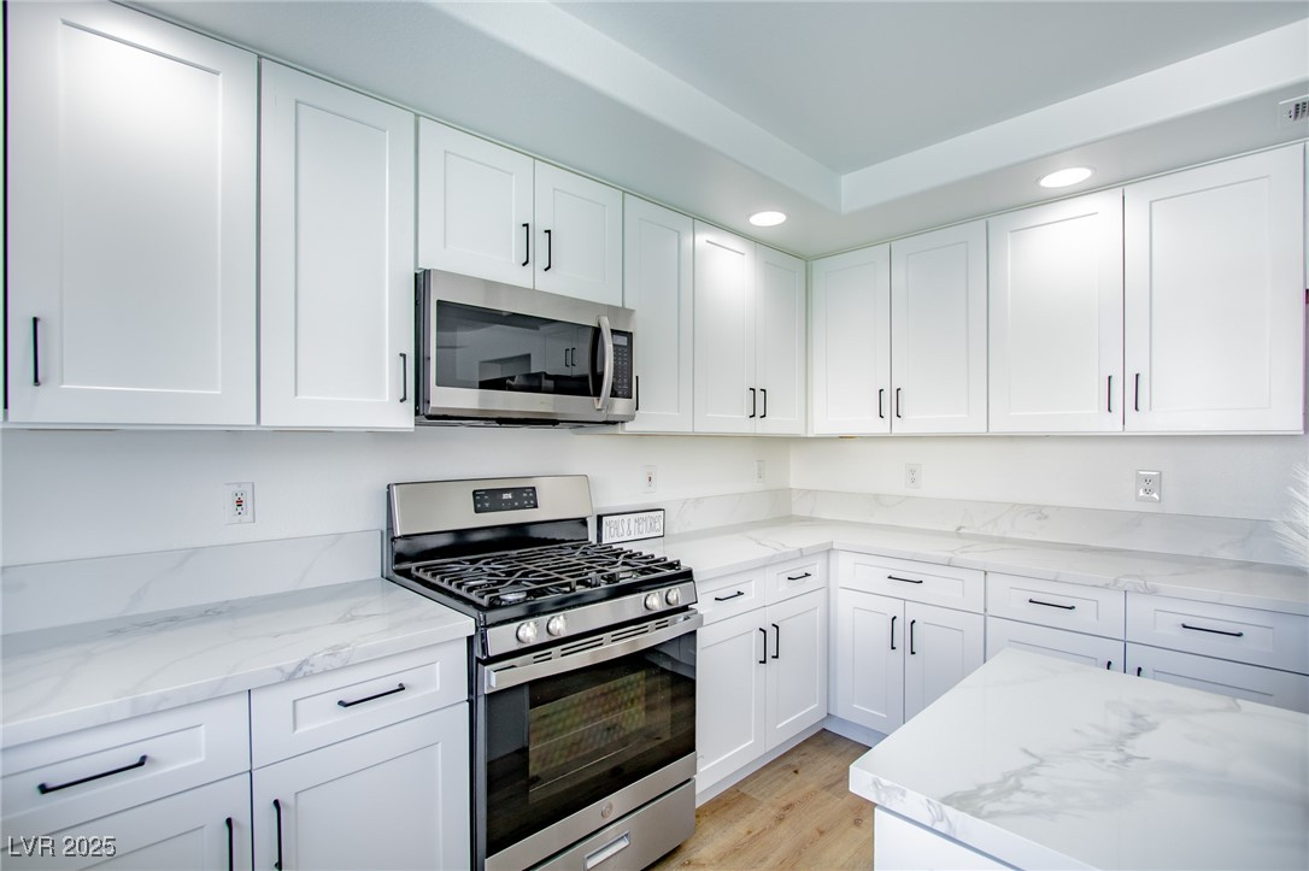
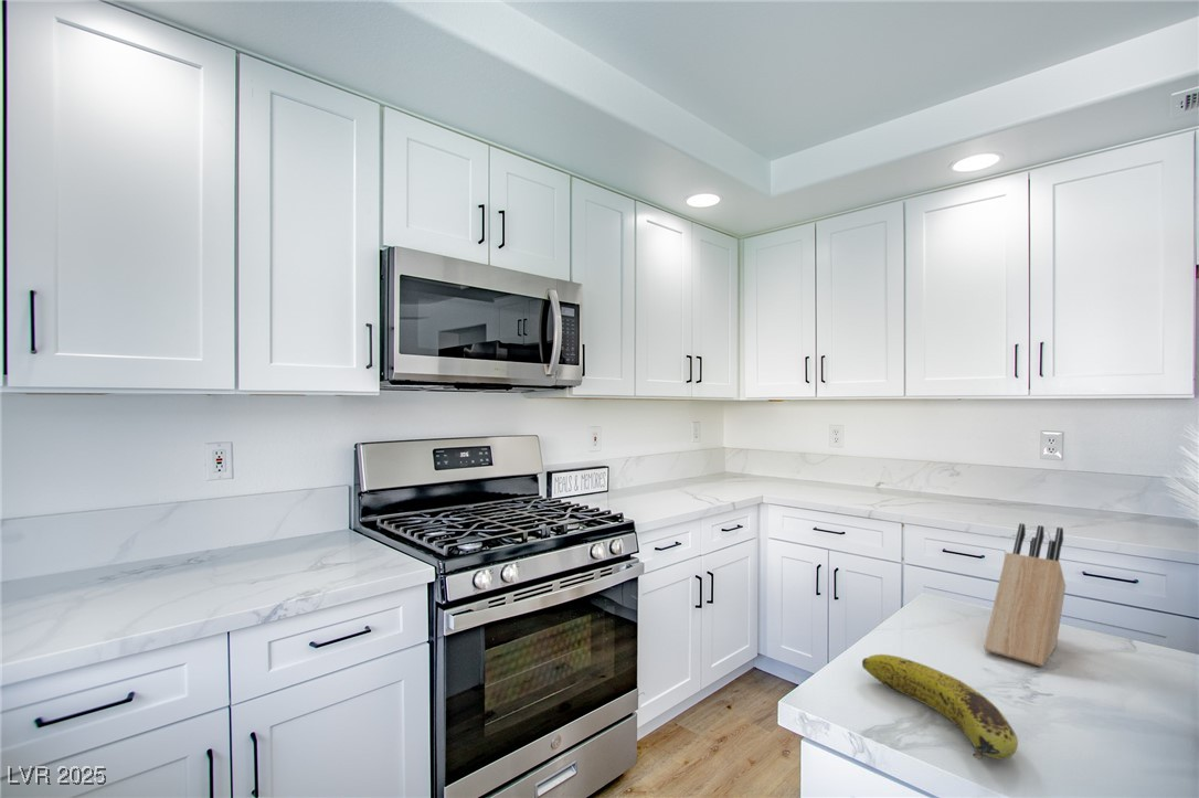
+ knife block [983,522,1067,668]
+ fruit [861,653,1019,760]
